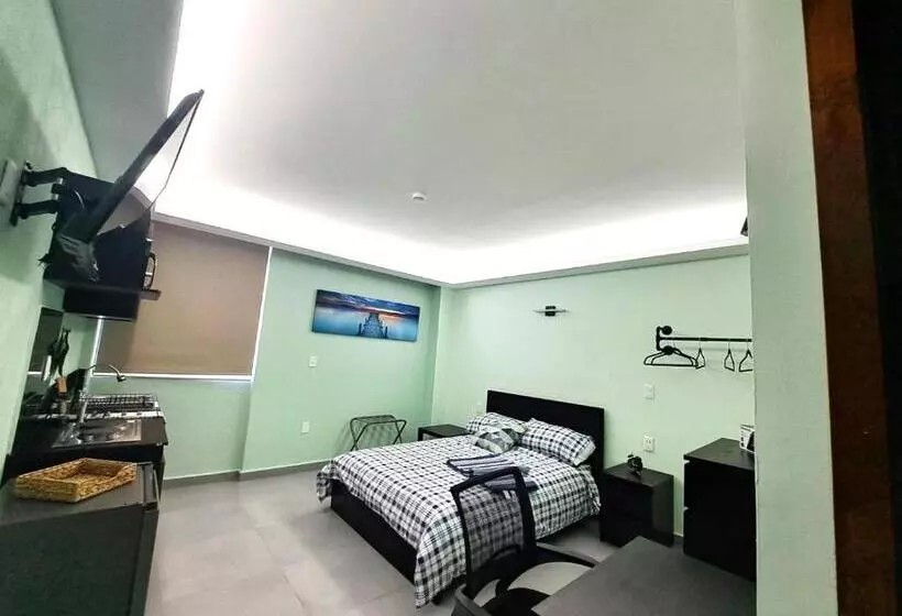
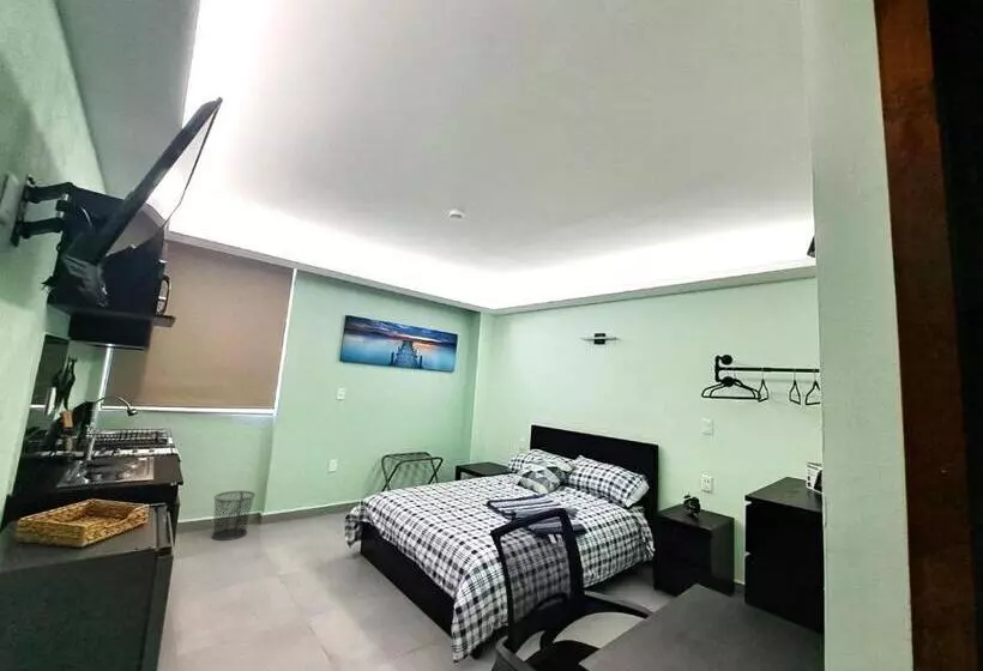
+ waste bin [211,490,257,542]
